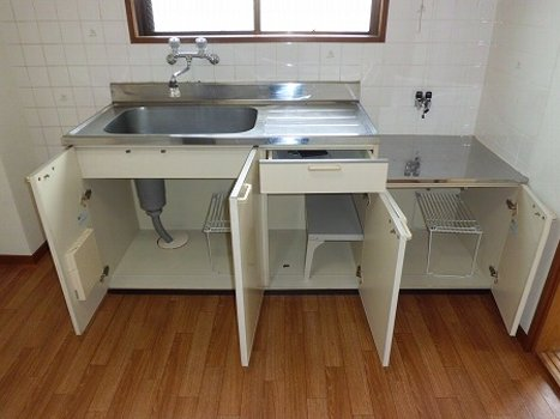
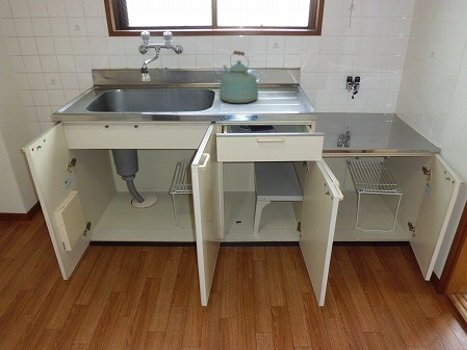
+ kettle [218,49,259,104]
